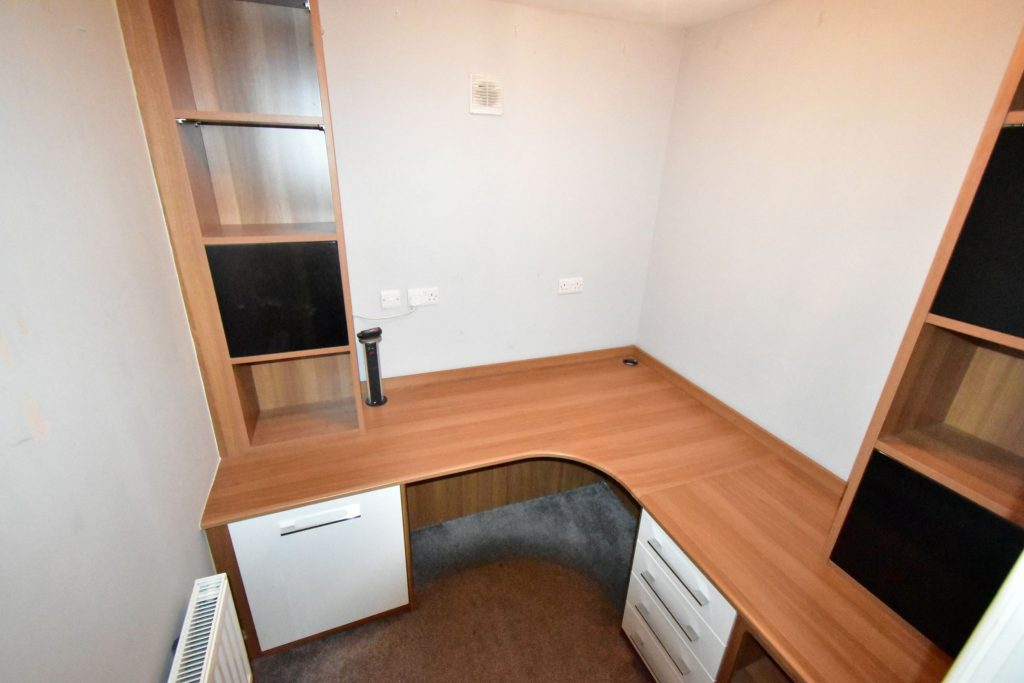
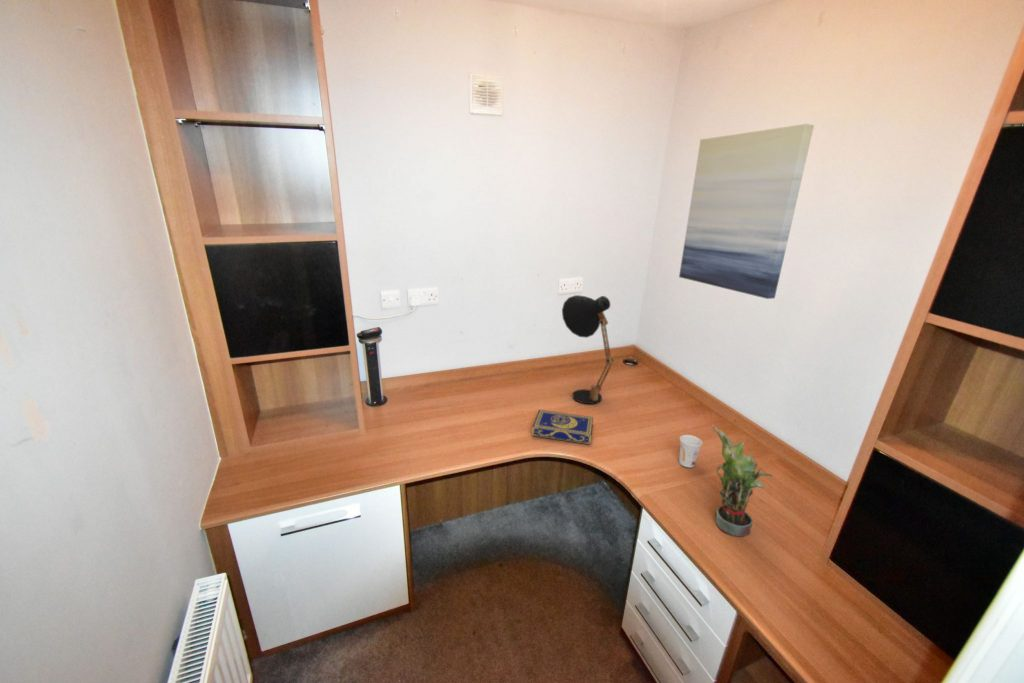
+ book [531,409,594,445]
+ potted plant [712,424,774,537]
+ wall art [678,123,815,300]
+ cup [678,434,703,469]
+ desk lamp [561,294,615,405]
